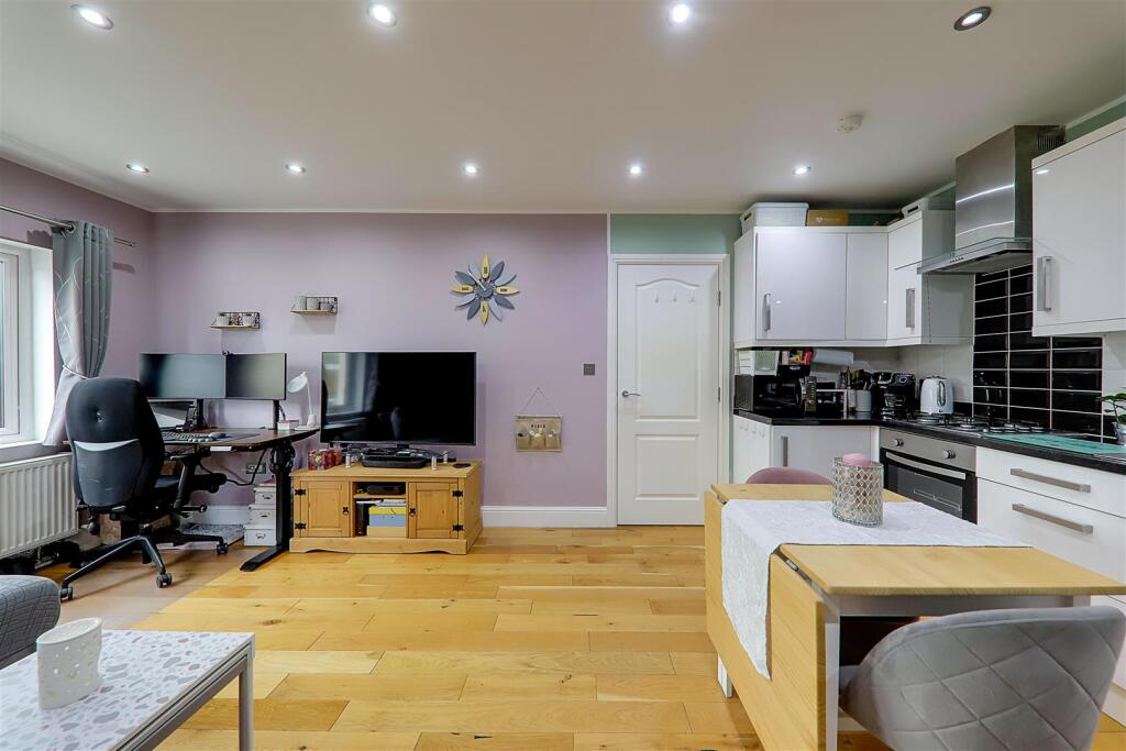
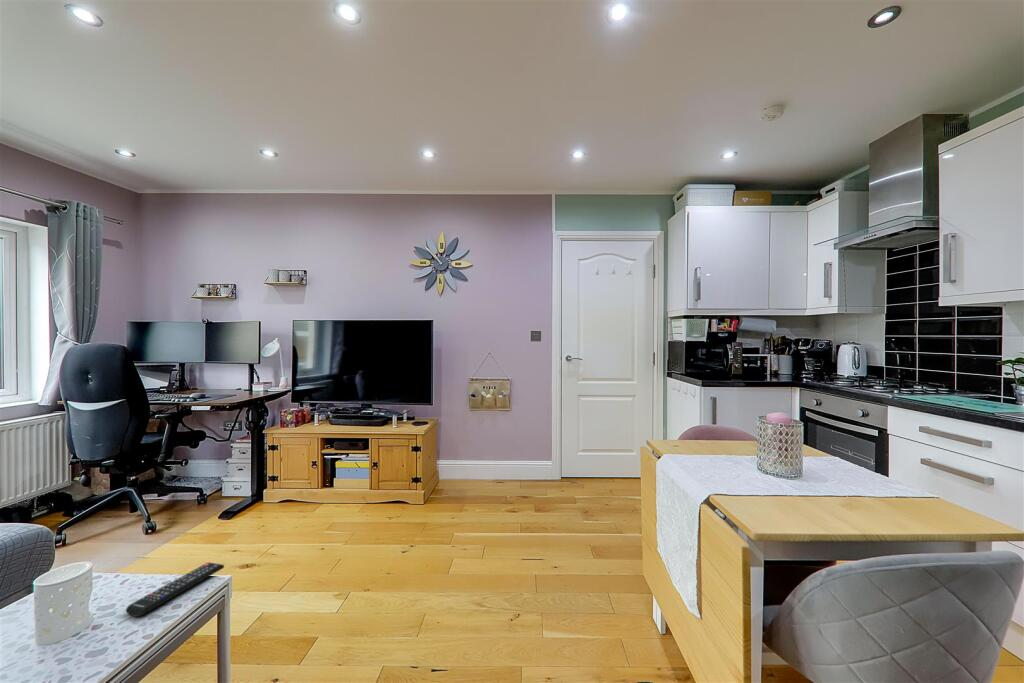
+ remote control [125,562,225,618]
